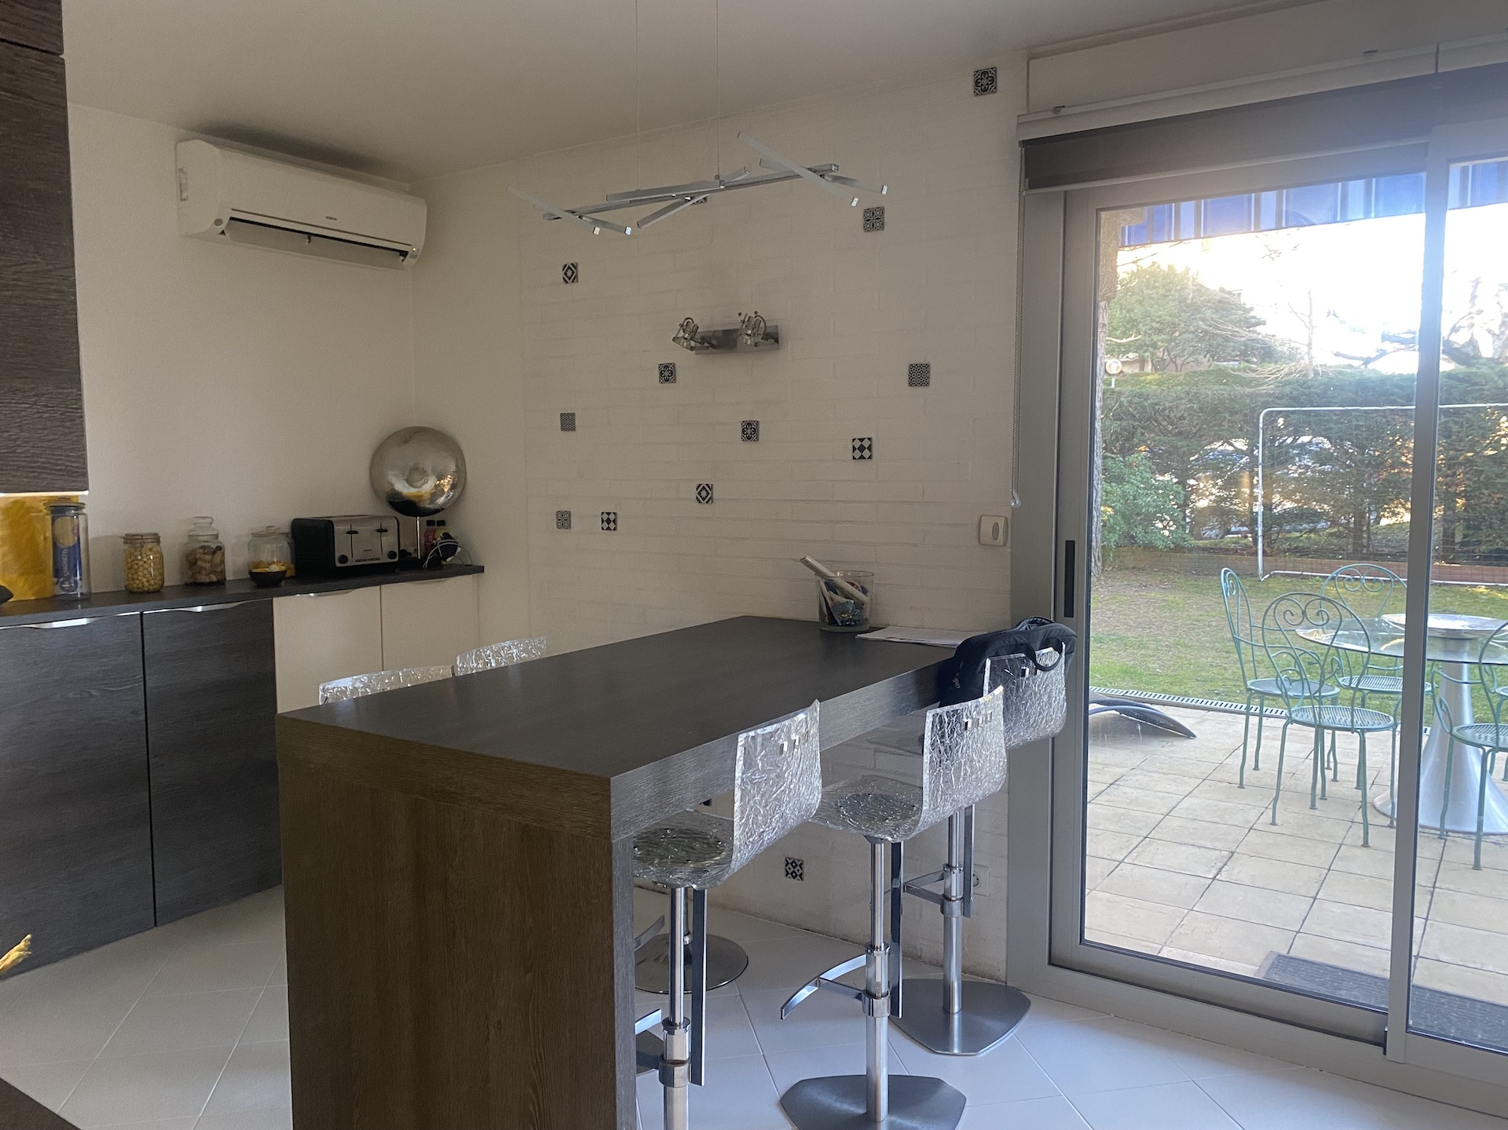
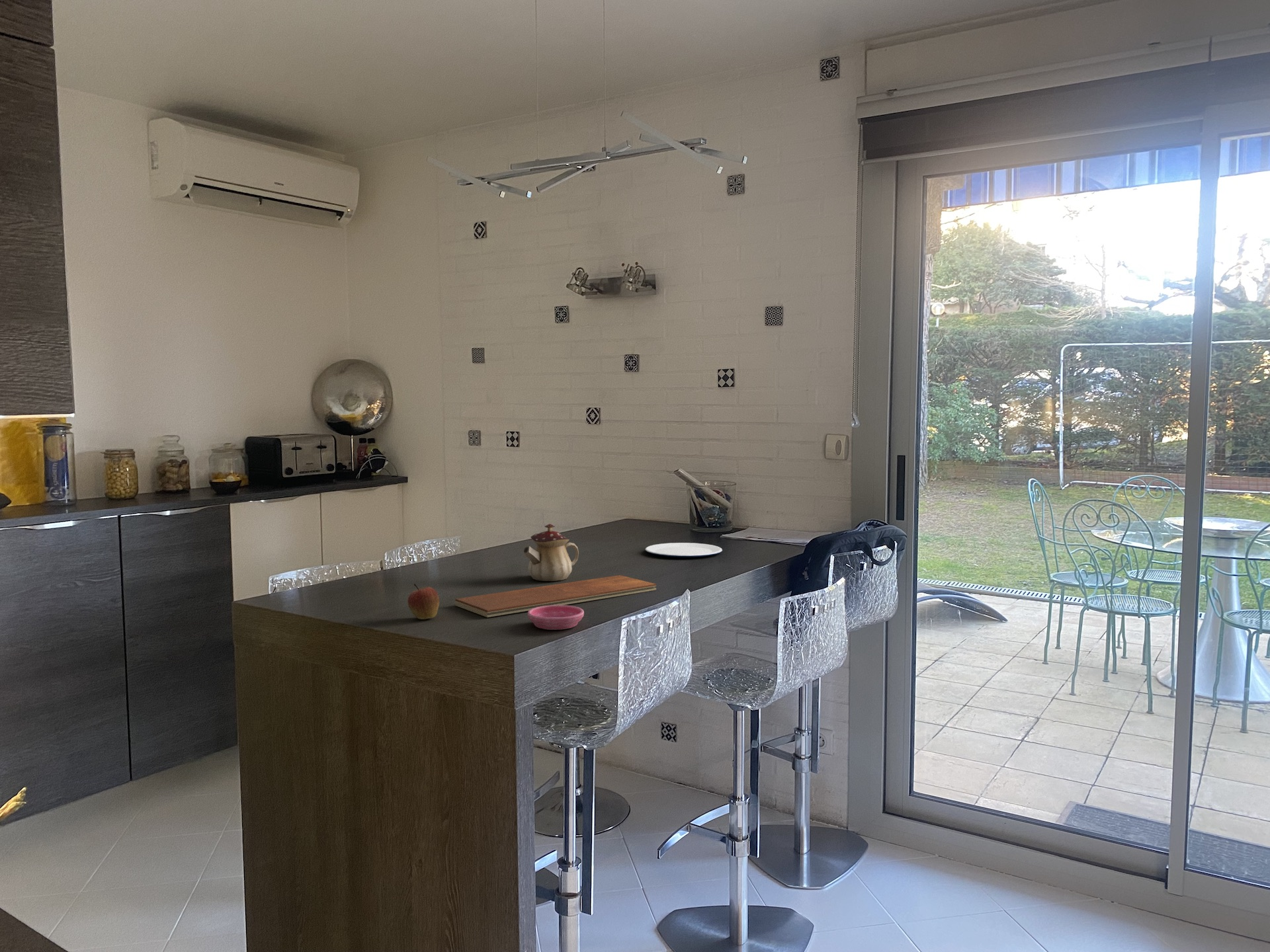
+ fruit [407,583,440,620]
+ plate [645,542,723,558]
+ teapot [522,524,579,582]
+ saucer [527,605,585,630]
+ chopping board [454,575,657,618]
